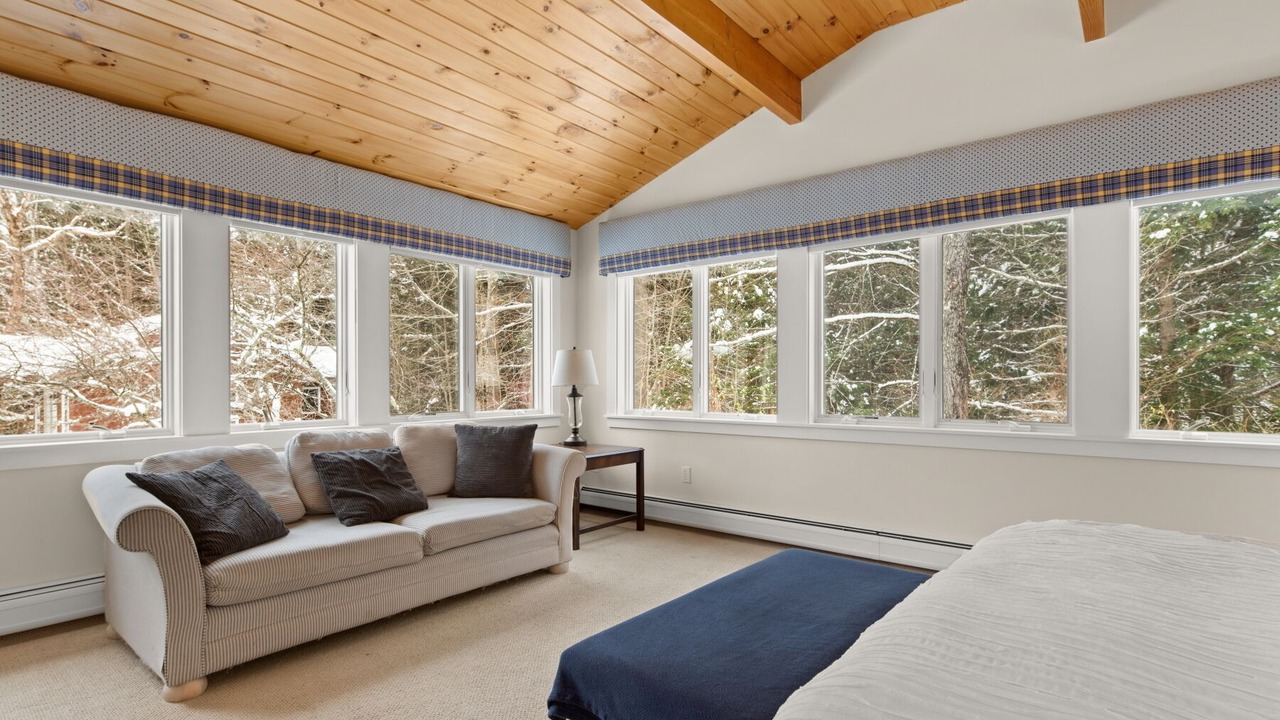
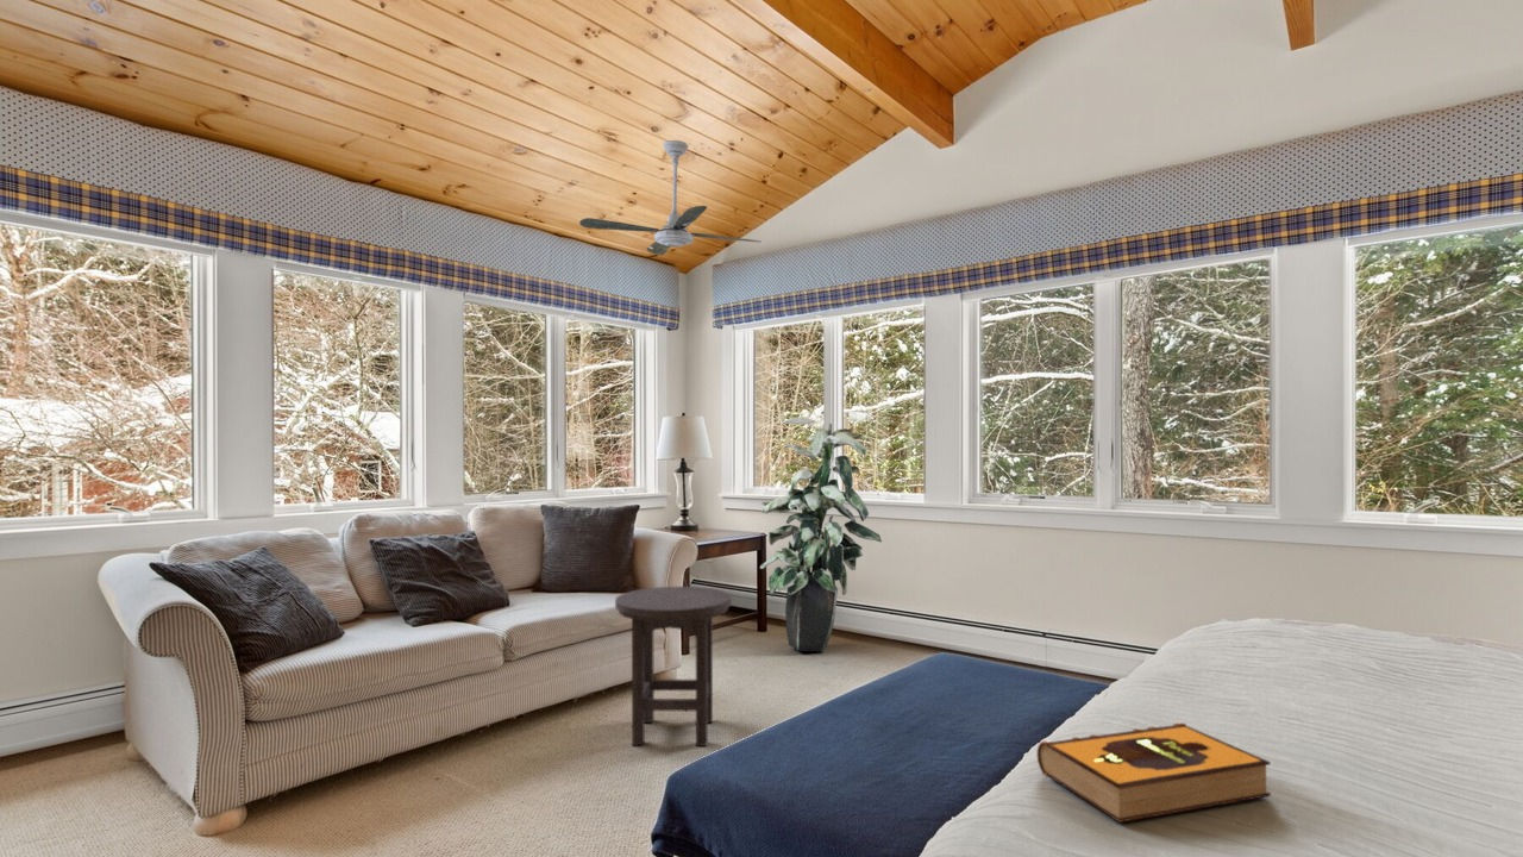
+ ceiling fan [578,139,760,256]
+ hardback book [1035,721,1272,824]
+ stool [614,586,733,747]
+ indoor plant [759,417,883,653]
